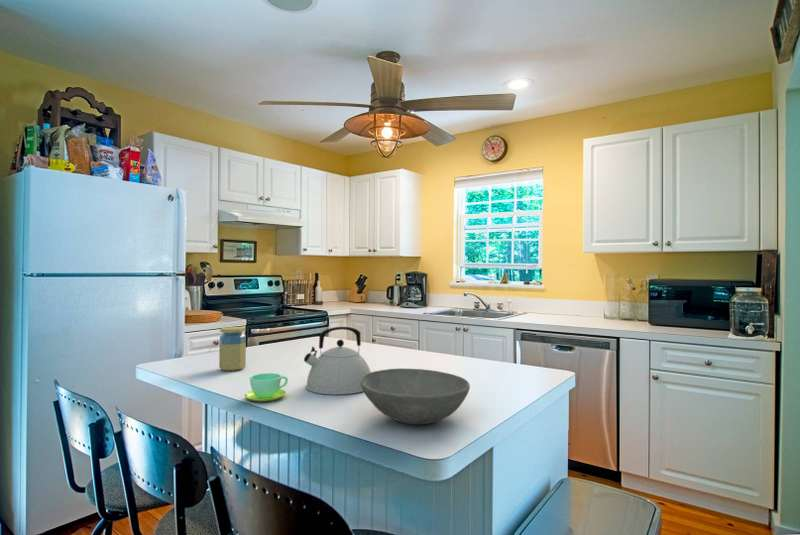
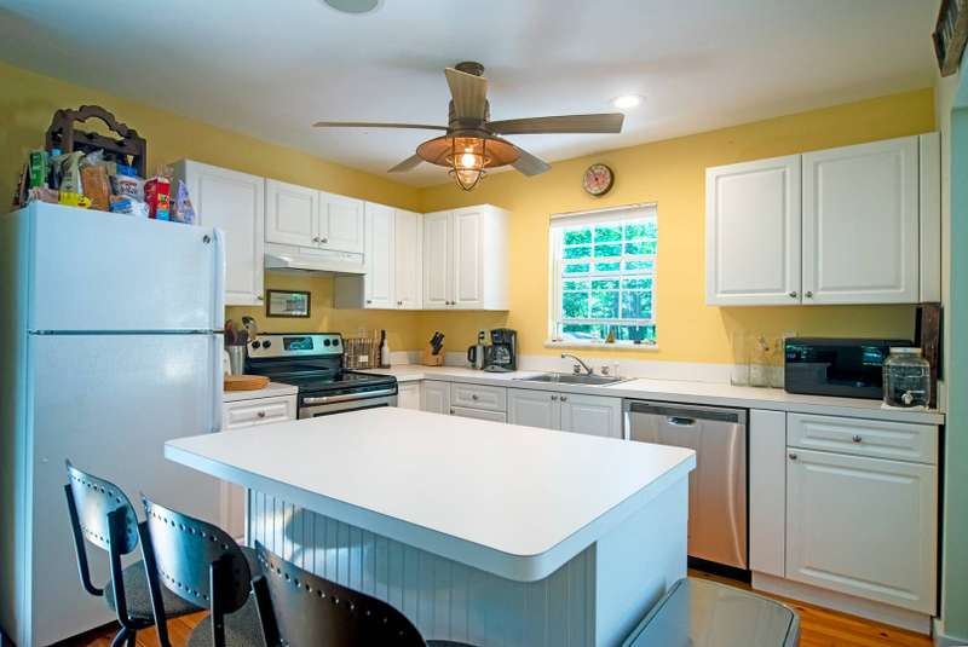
- cup [244,372,289,403]
- kettle [303,326,372,396]
- jar [218,326,247,372]
- bowl [360,368,471,426]
